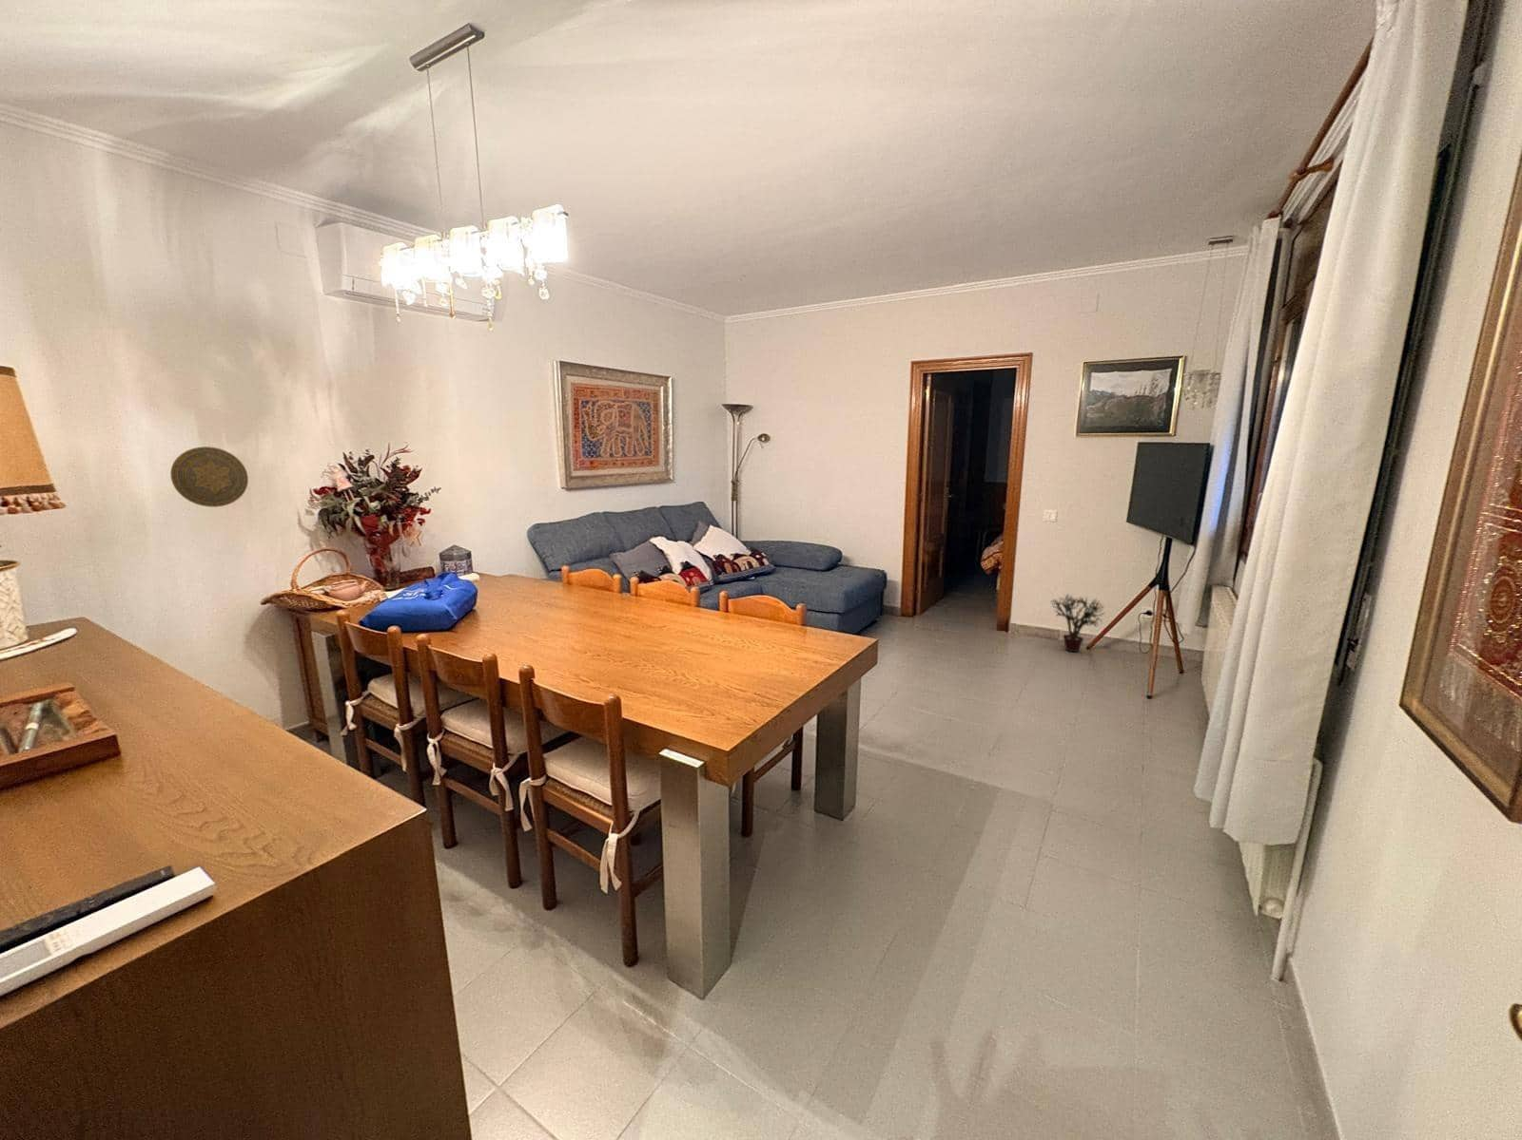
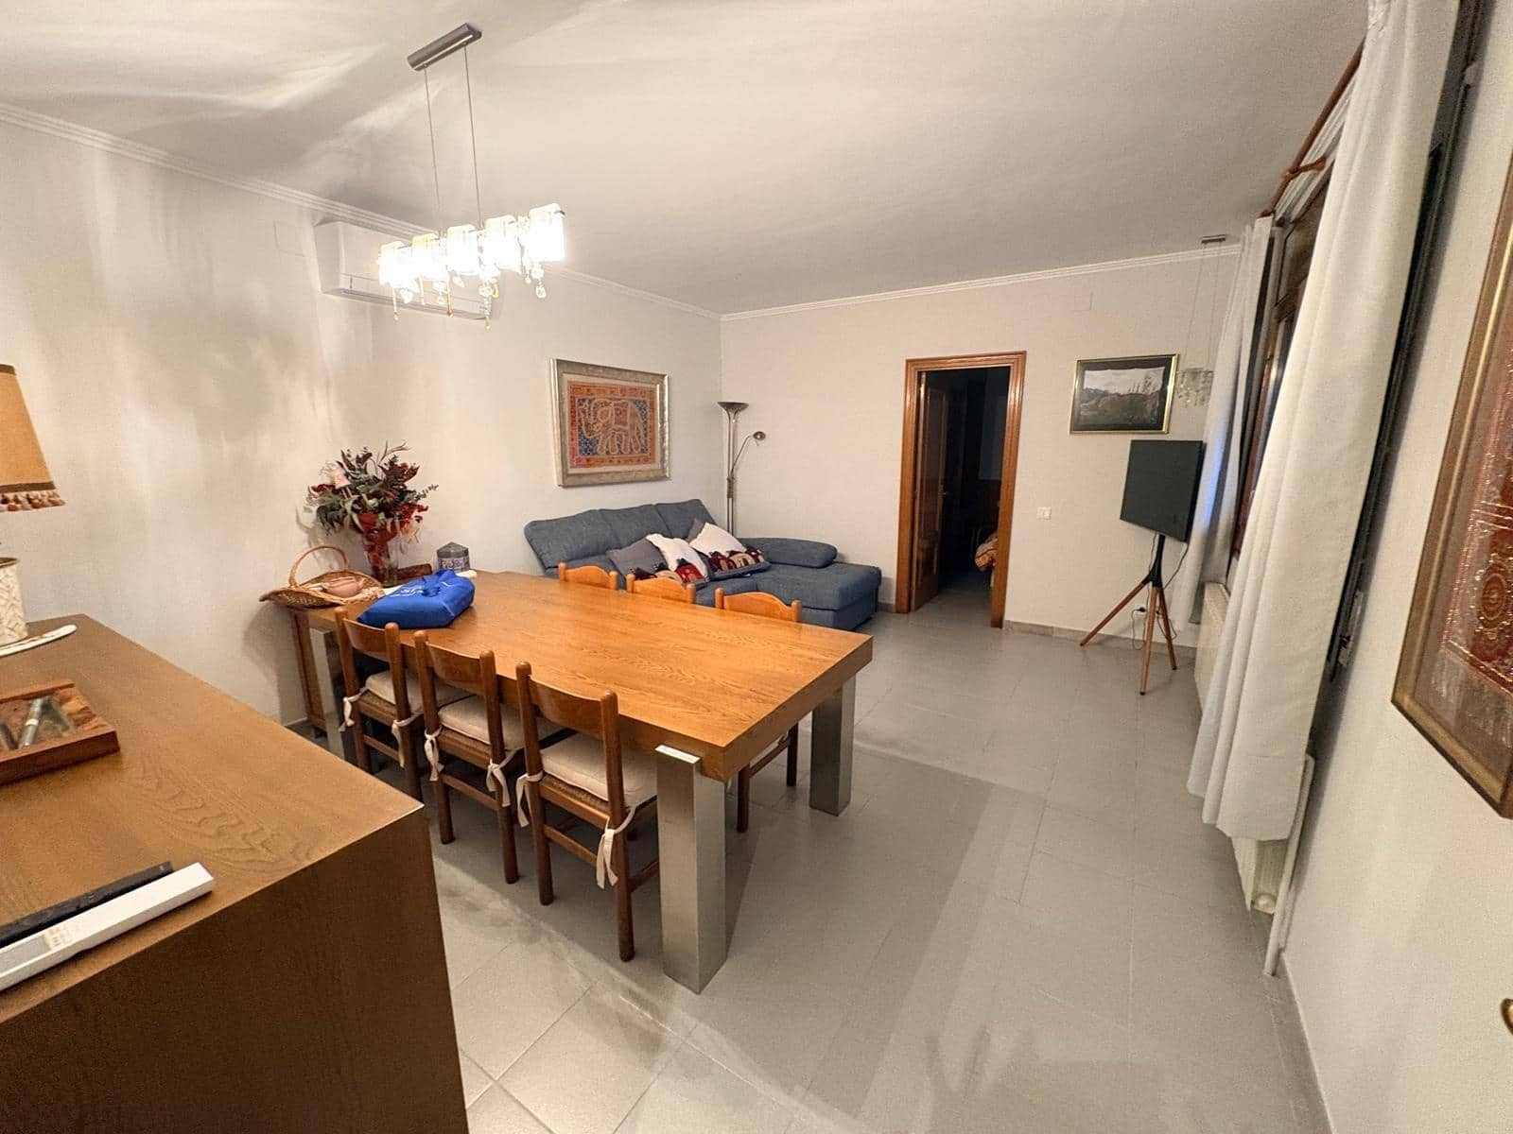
- decorative plate [169,445,249,508]
- potted plant [1050,593,1106,653]
